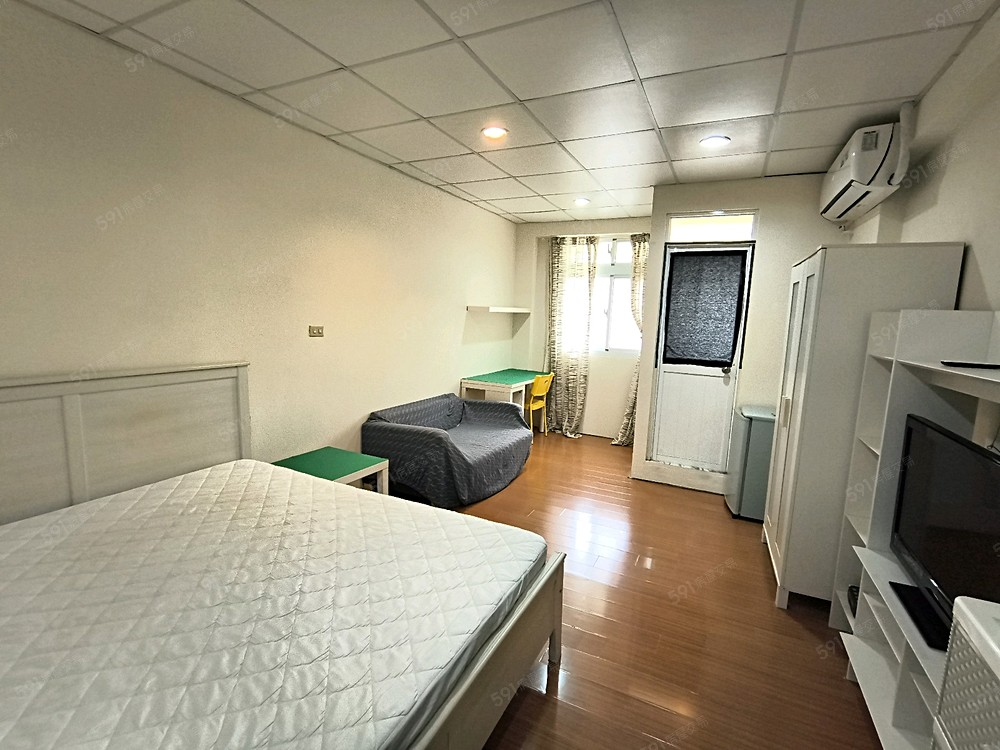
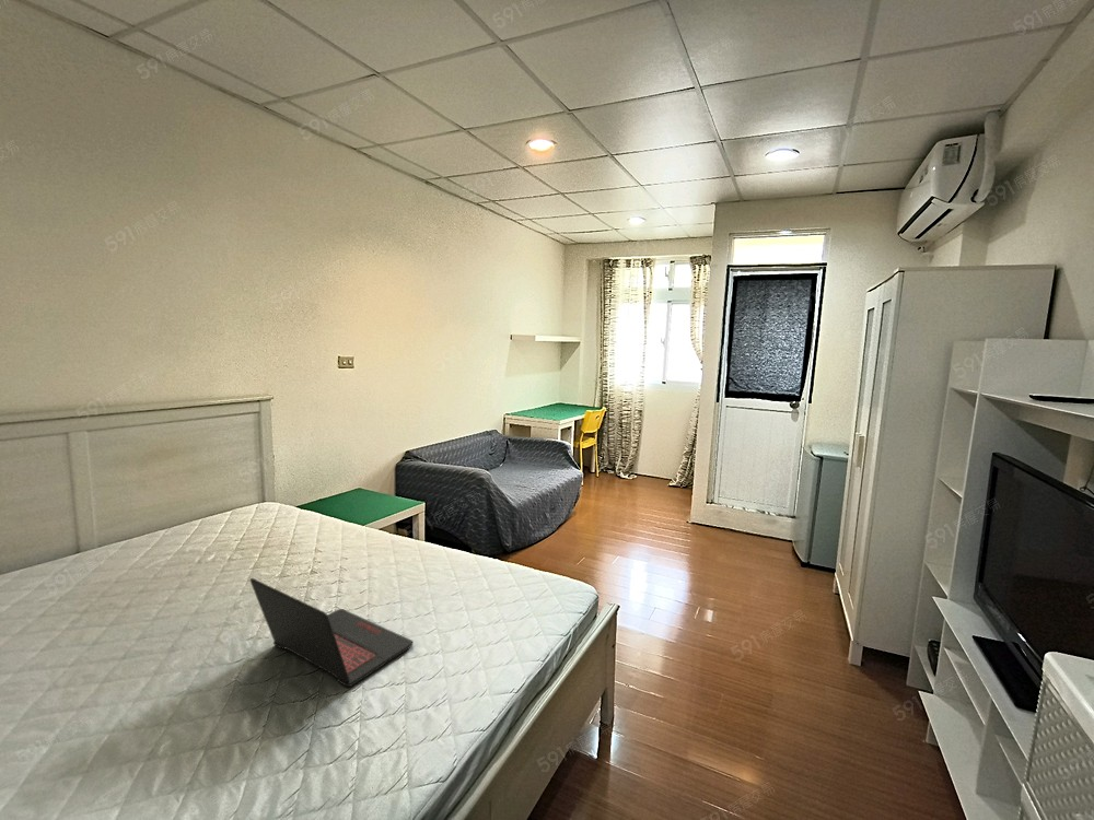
+ laptop [249,577,414,688]
